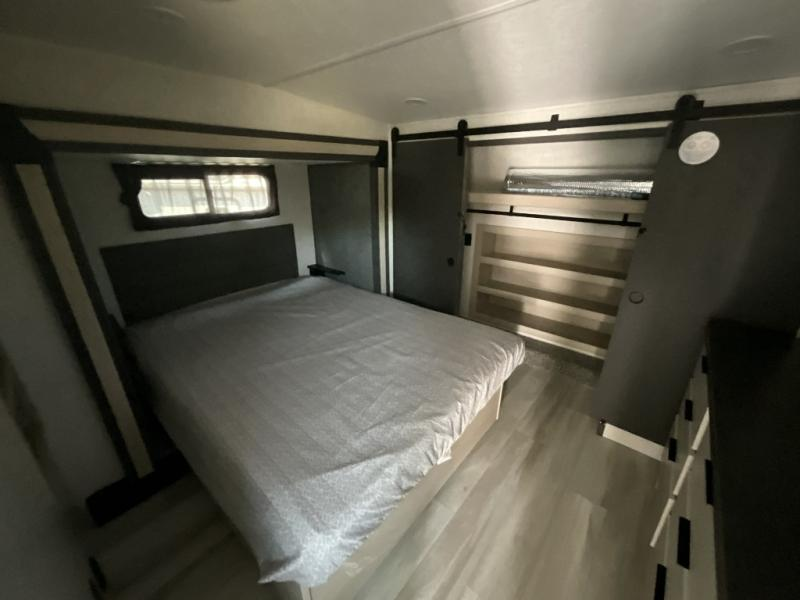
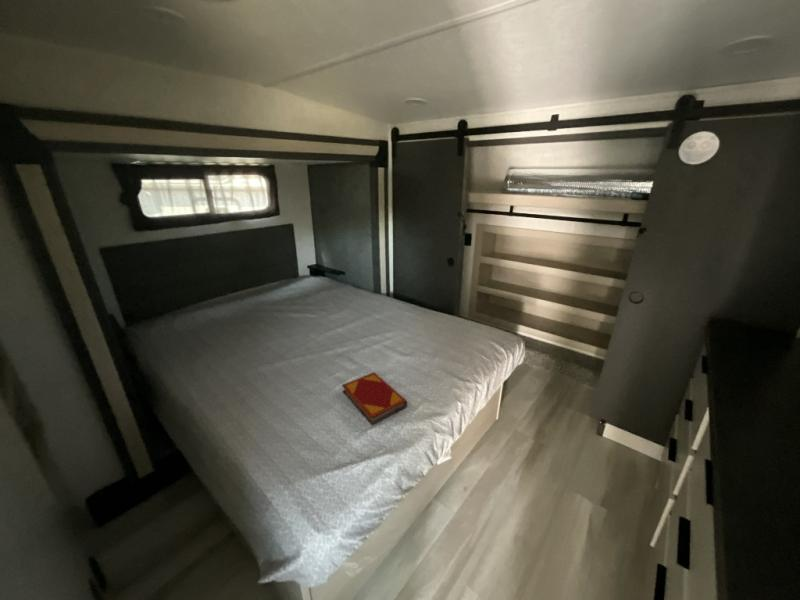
+ hardback book [341,371,408,426]
